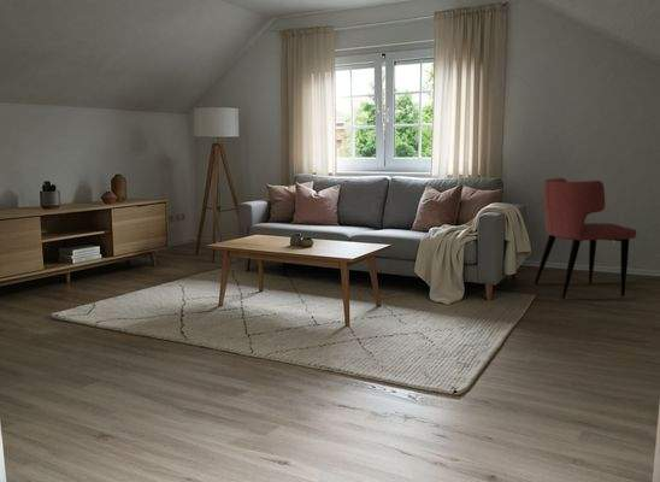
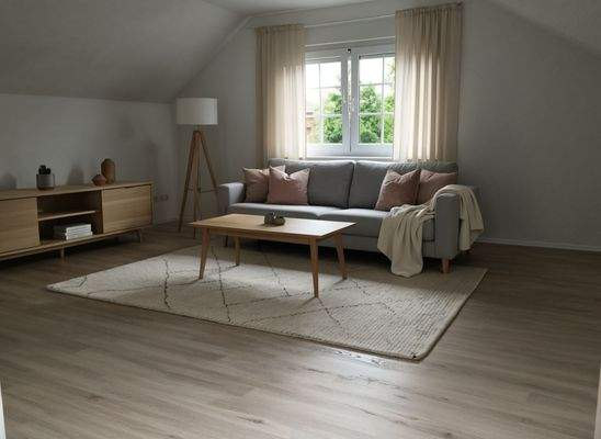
- dining chair [532,177,637,300]
